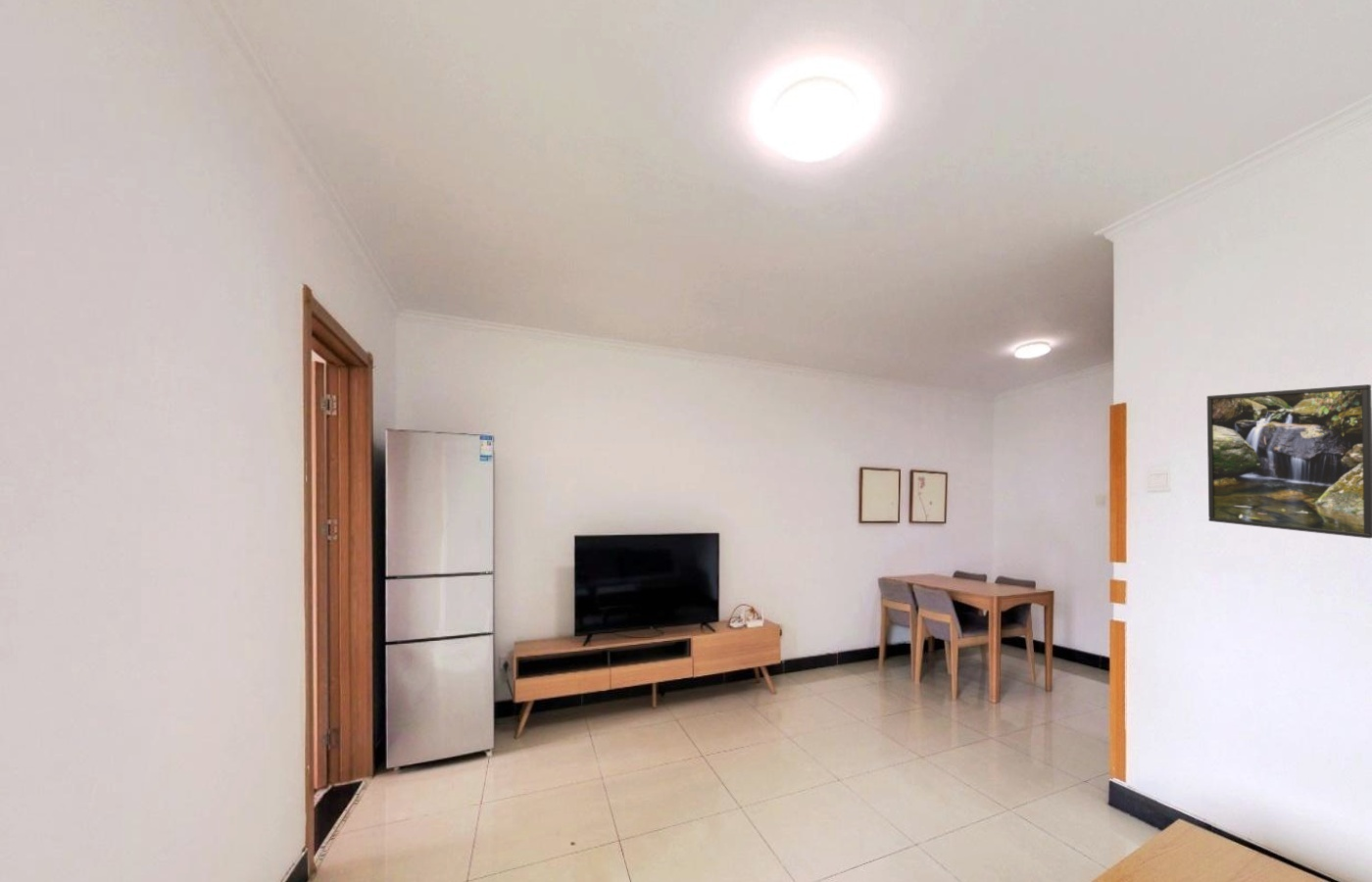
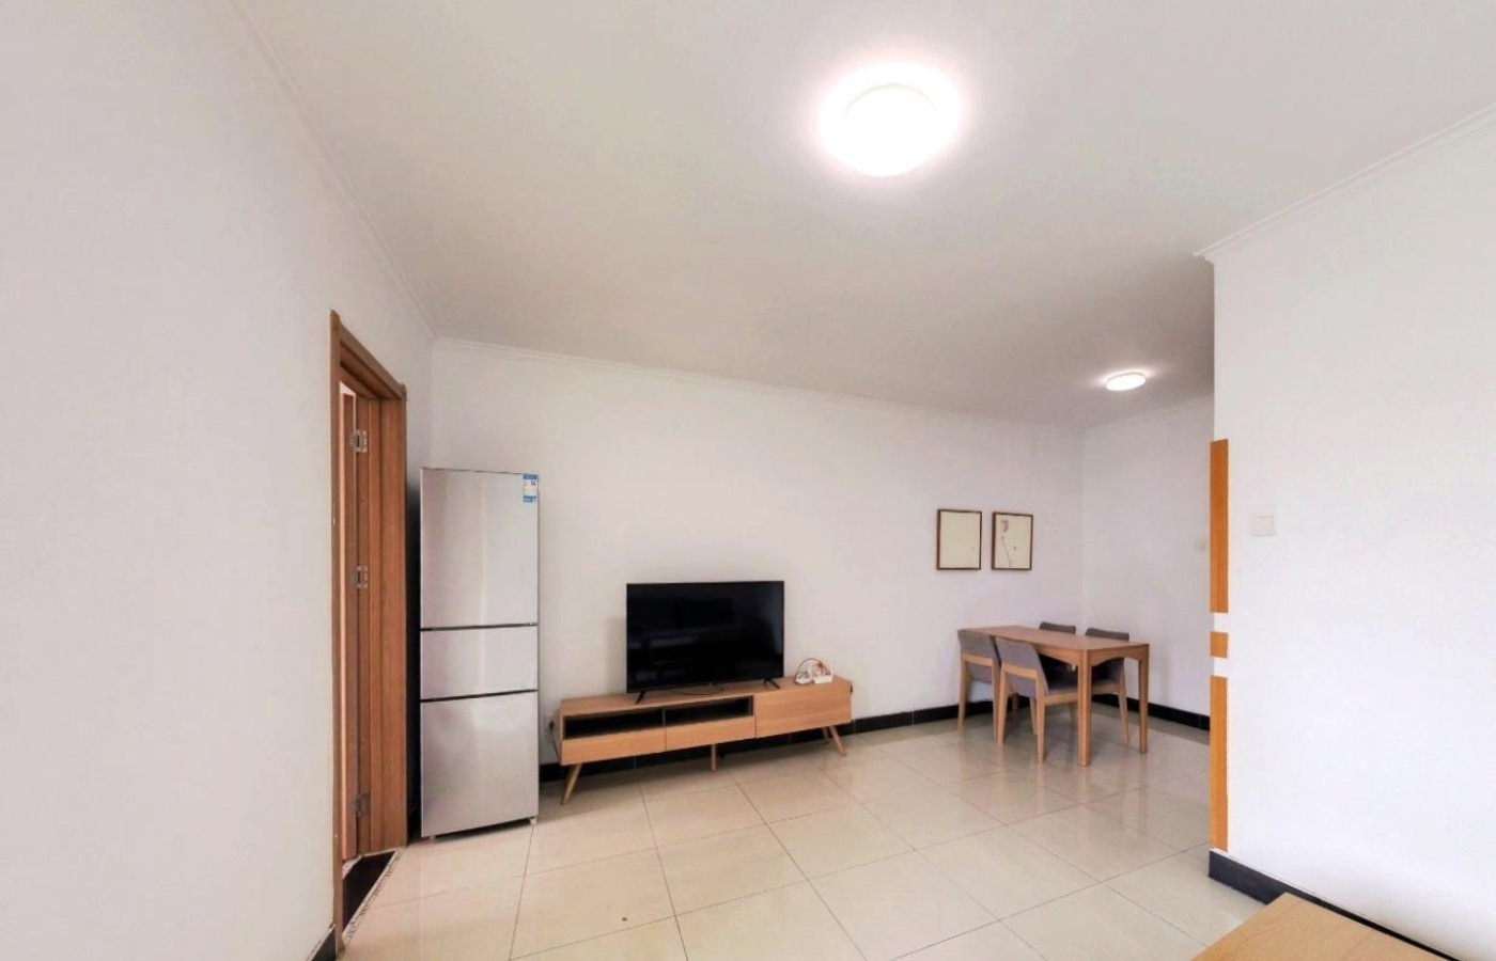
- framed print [1206,383,1372,539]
